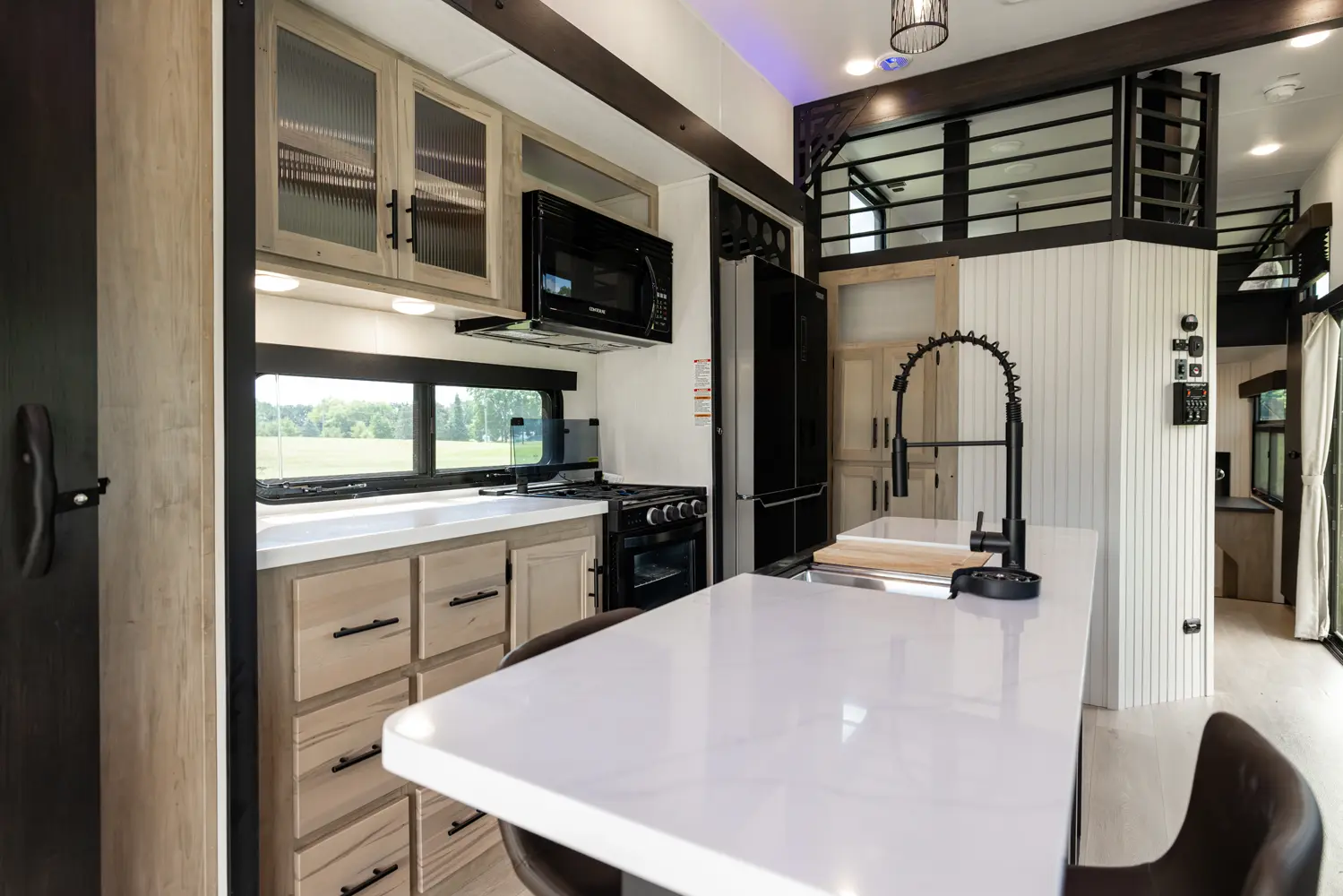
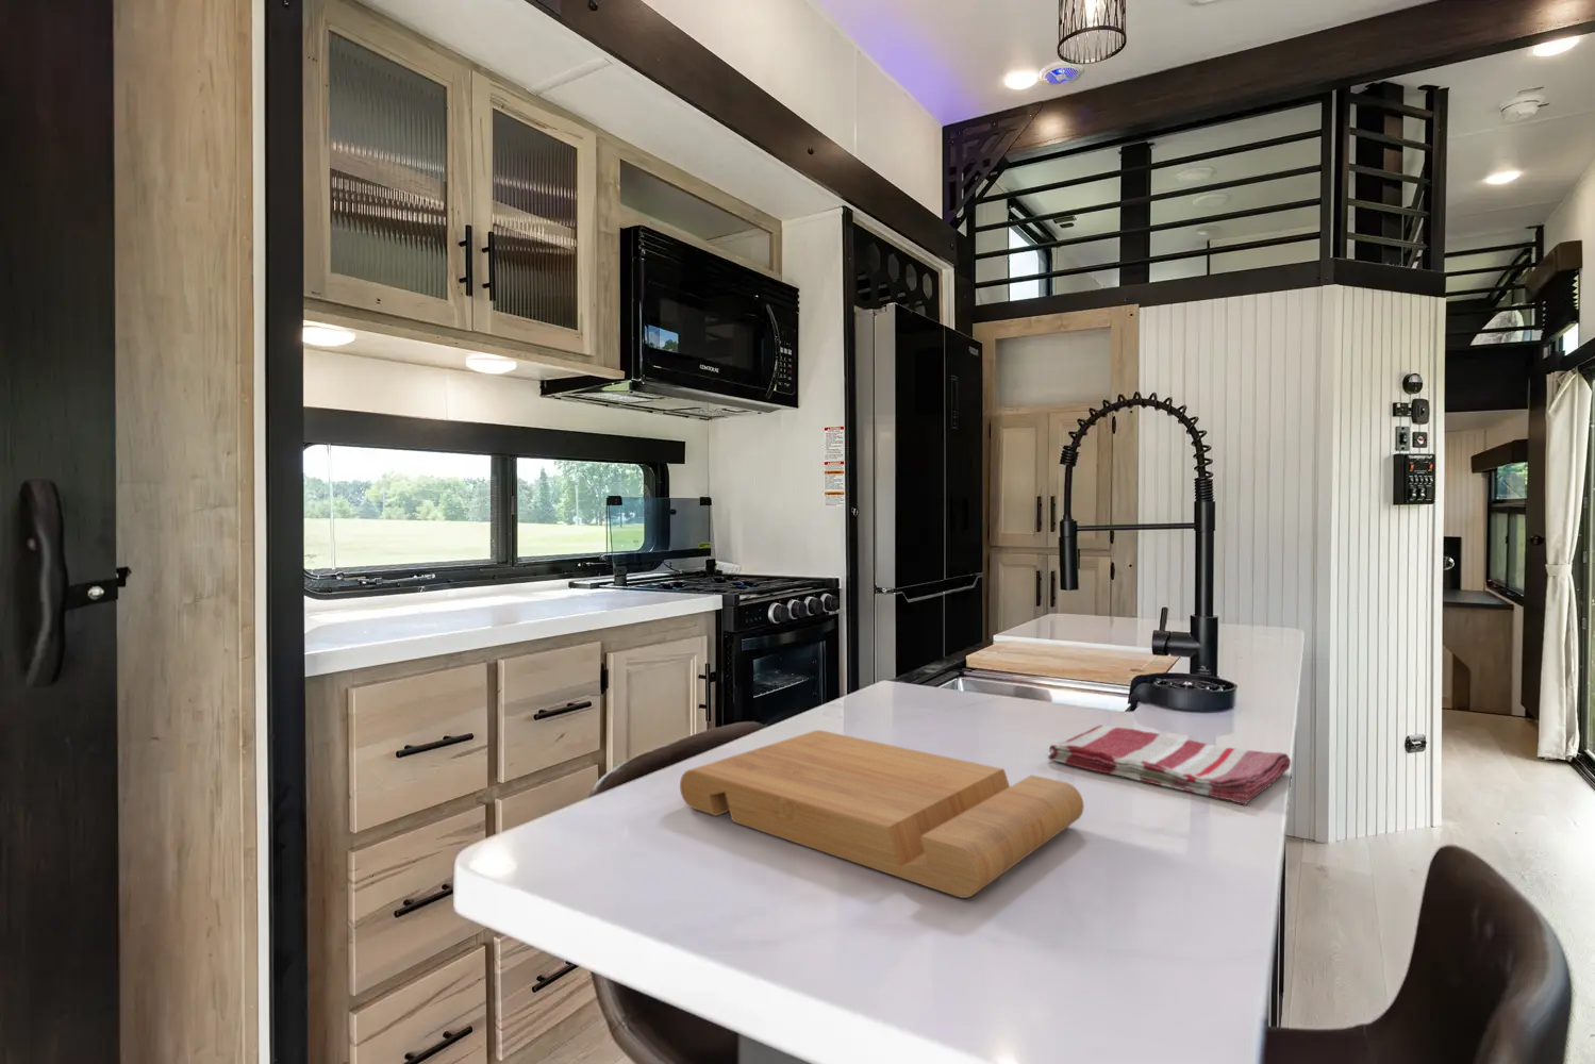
+ dish towel [1047,724,1292,805]
+ cutting board [679,729,1086,899]
